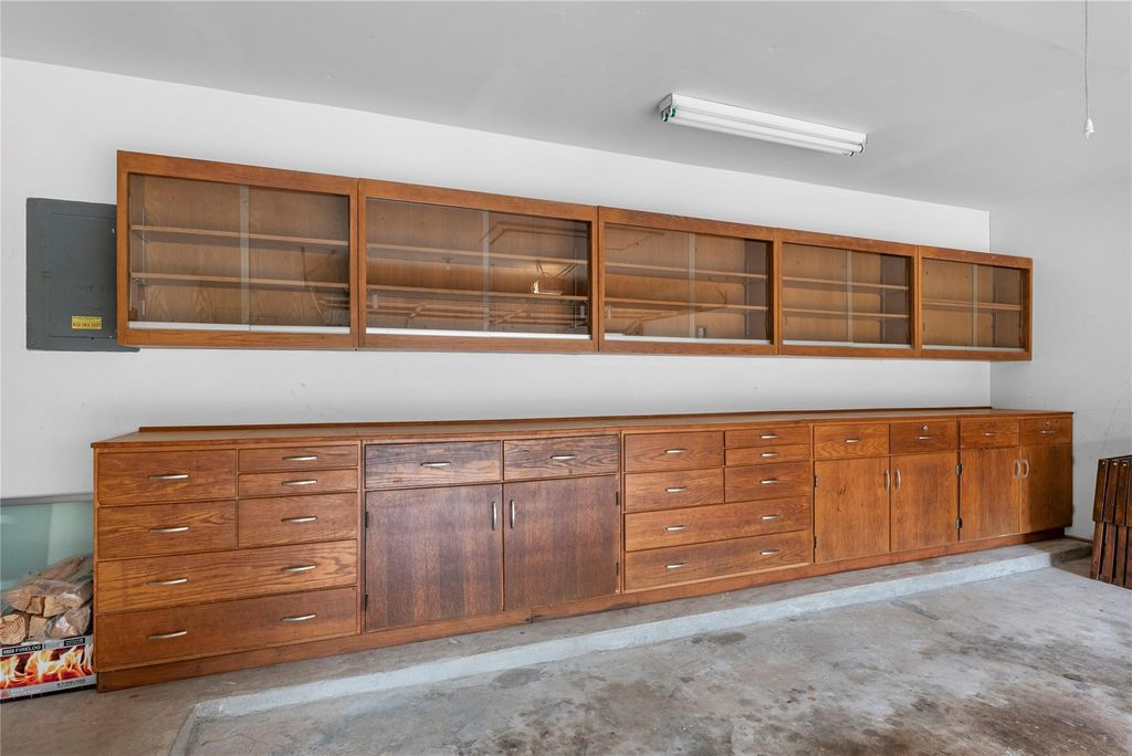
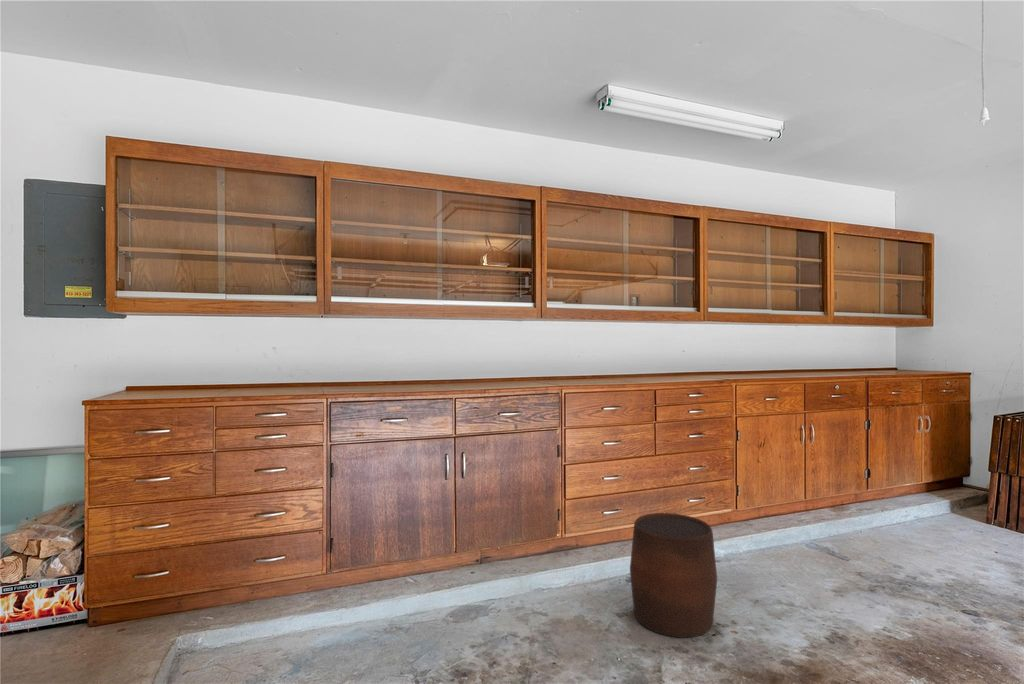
+ stool [629,512,718,639]
